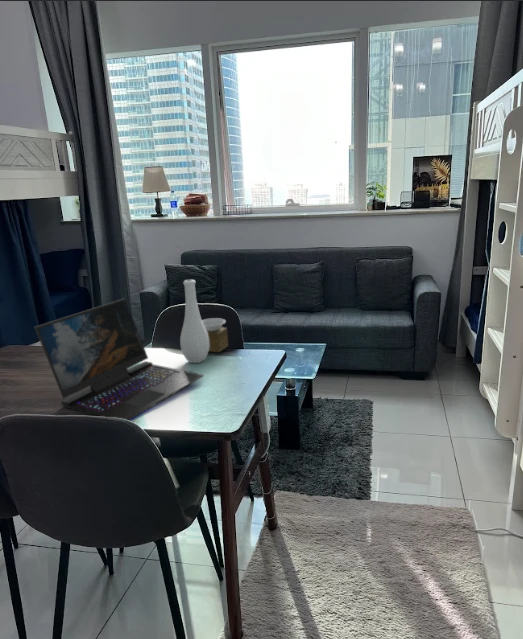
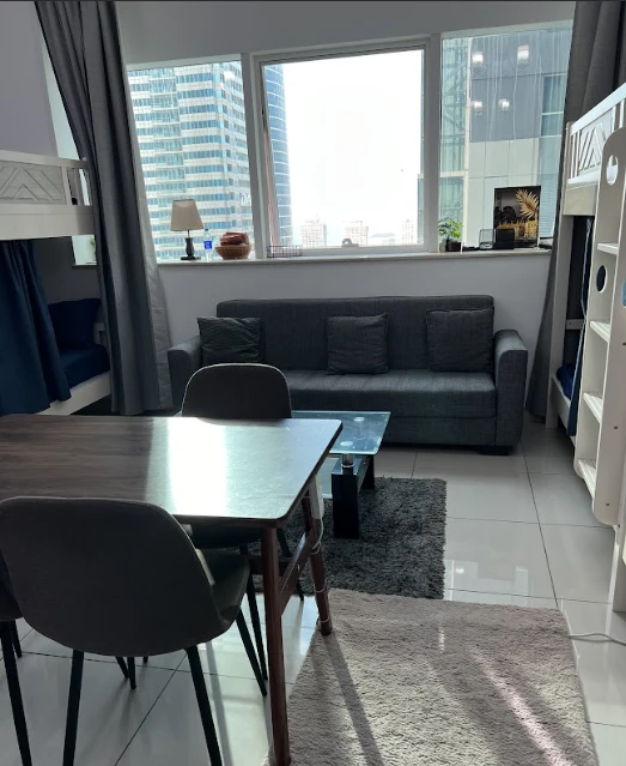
- laptop [34,297,205,421]
- vase [179,279,229,364]
